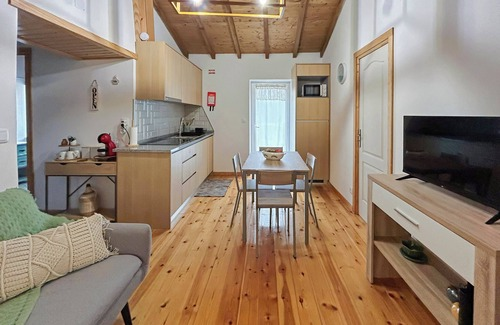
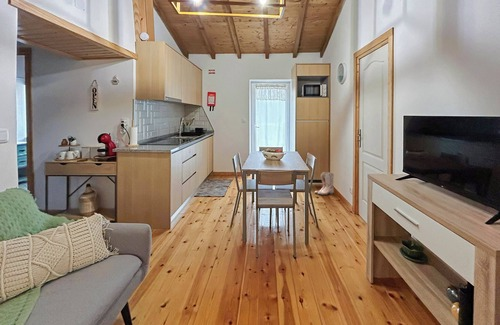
+ boots [314,171,335,195]
